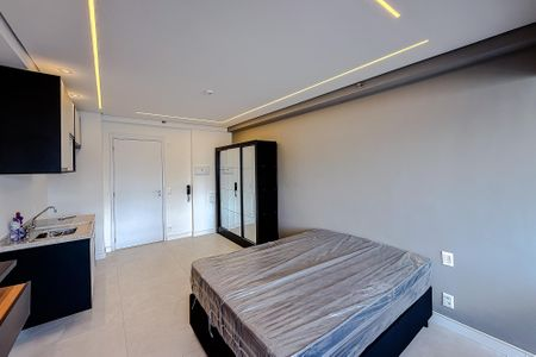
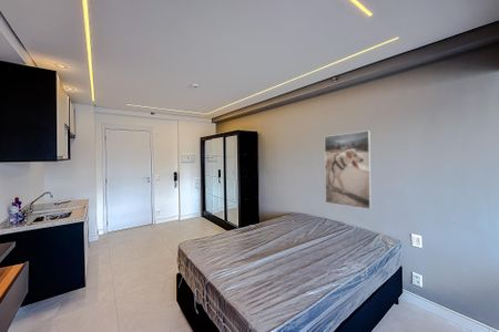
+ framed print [324,129,373,210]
